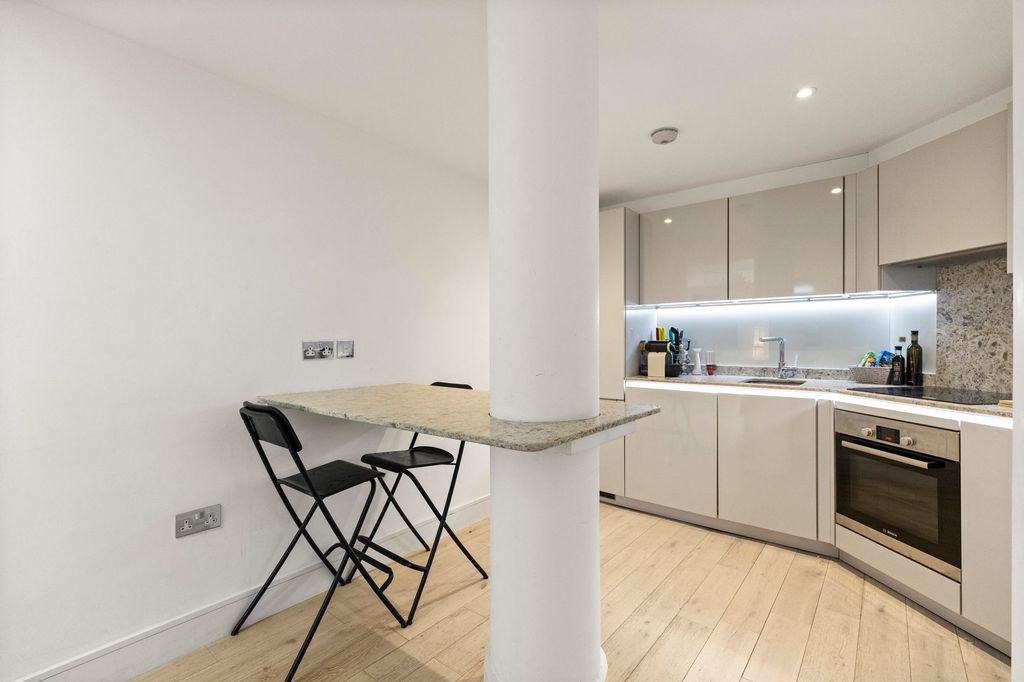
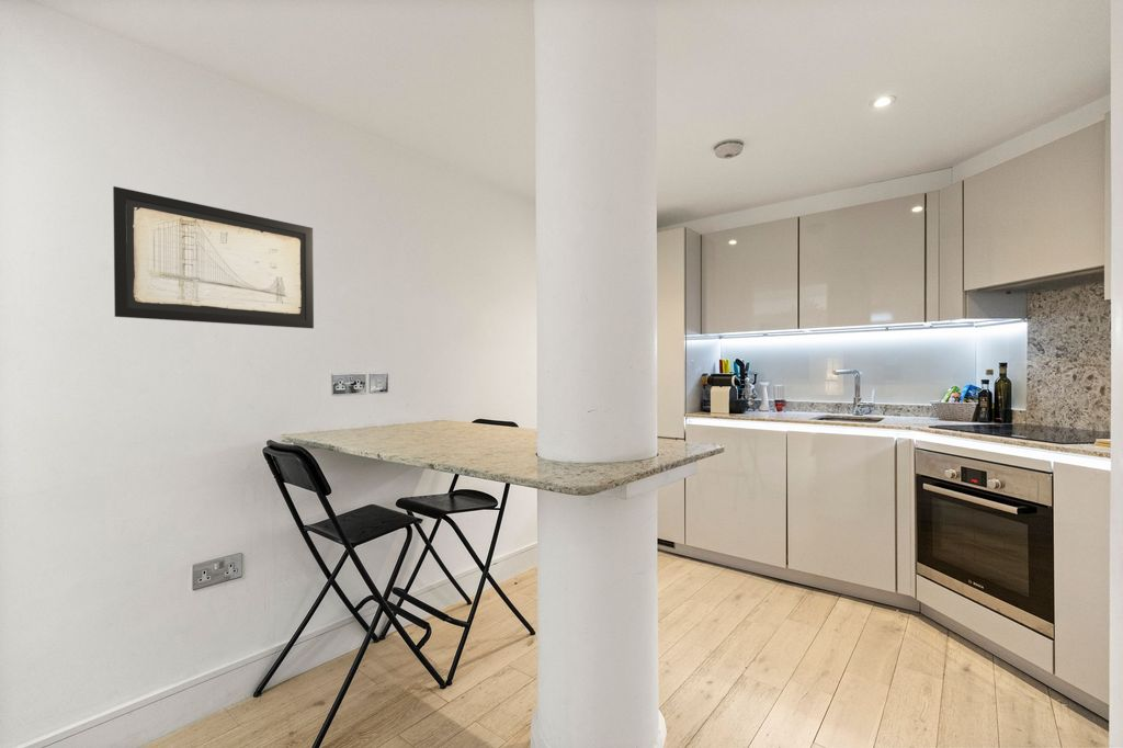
+ wall art [112,185,315,329]
